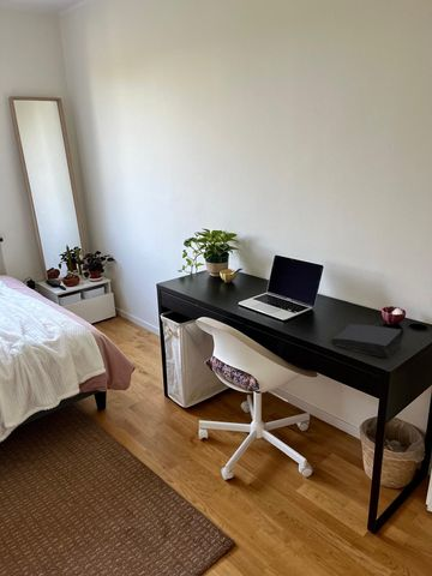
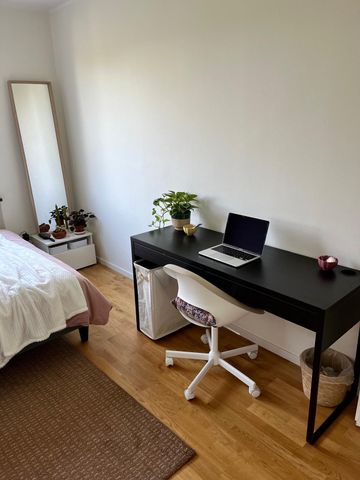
- book [331,323,403,359]
